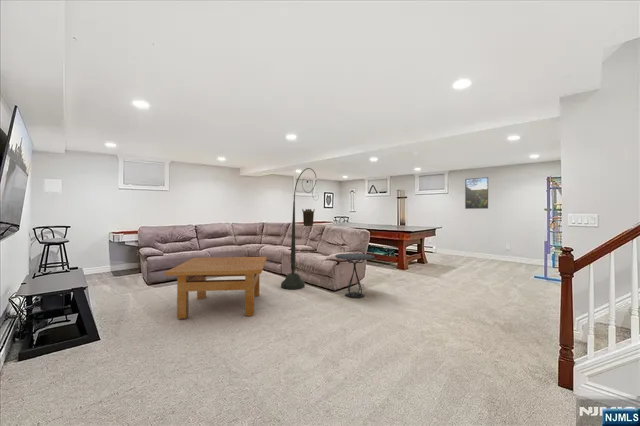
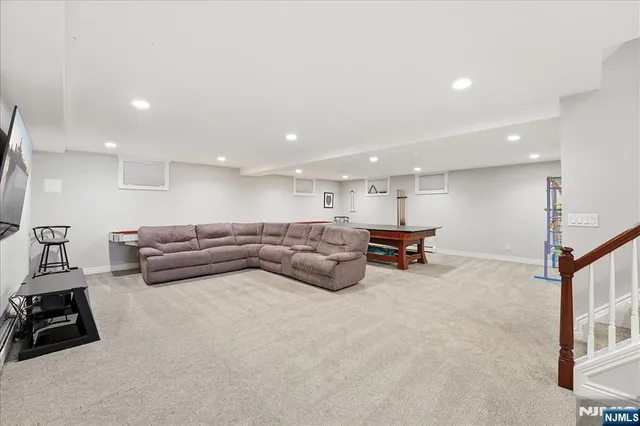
- side table [334,252,376,299]
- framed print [464,176,489,210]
- floor lamp [280,167,320,290]
- table [164,256,268,320]
